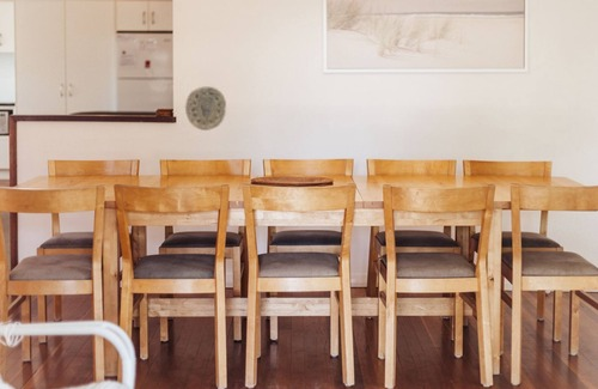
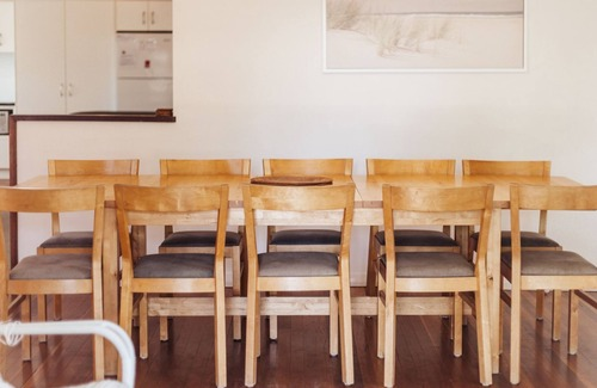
- decorative plate [184,86,227,132]
